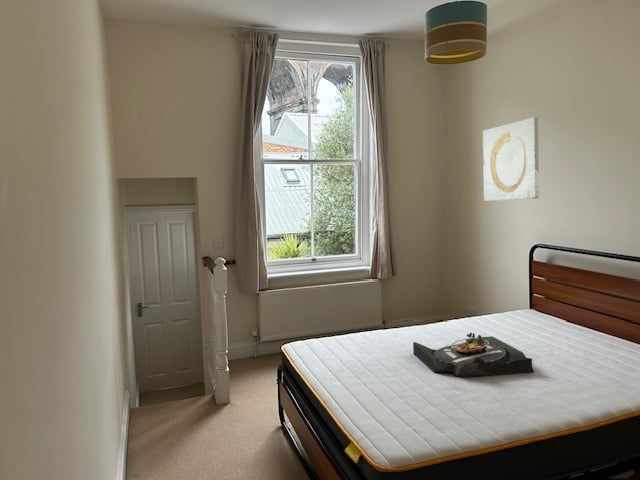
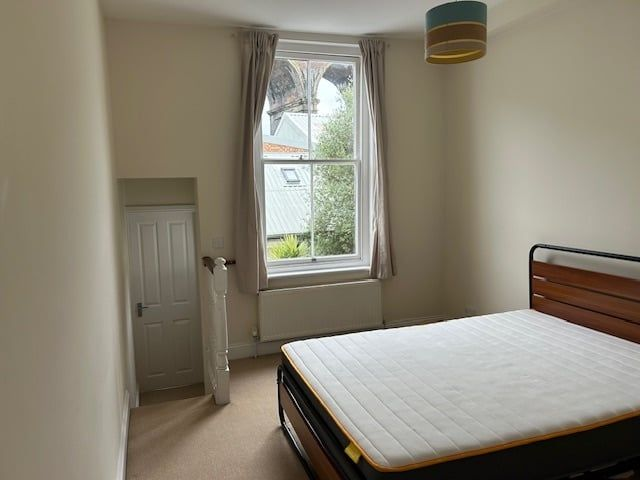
- serving tray [412,332,535,378]
- wall art [482,116,540,202]
